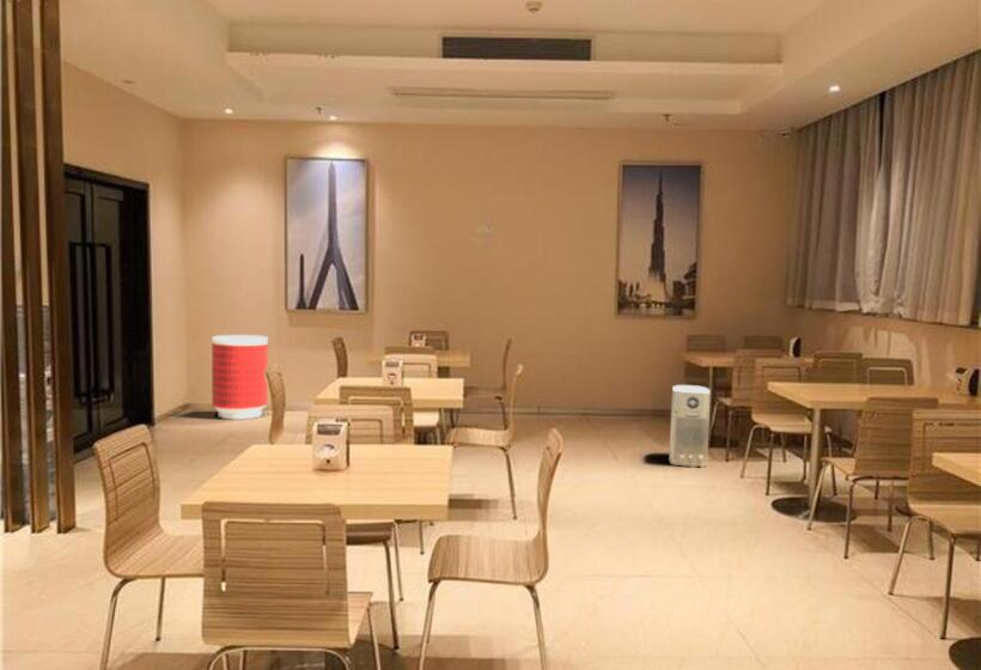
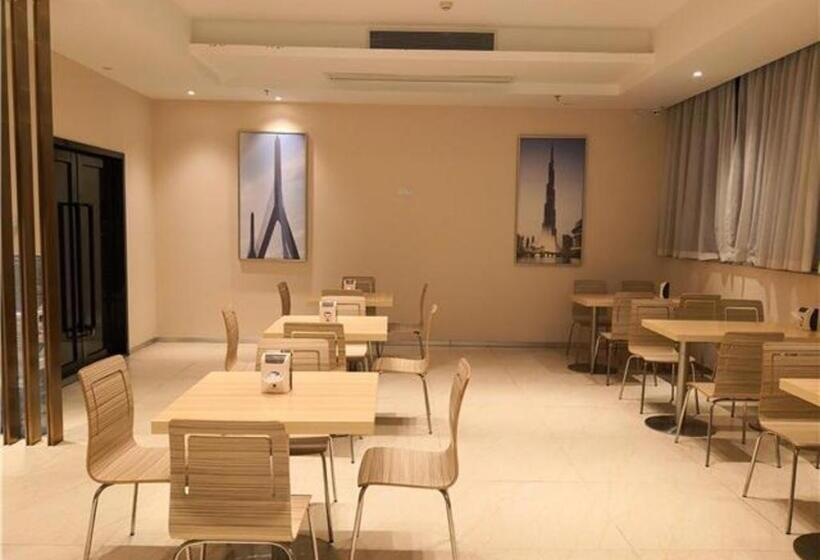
- trash can [211,334,269,420]
- air purifier [668,384,712,468]
